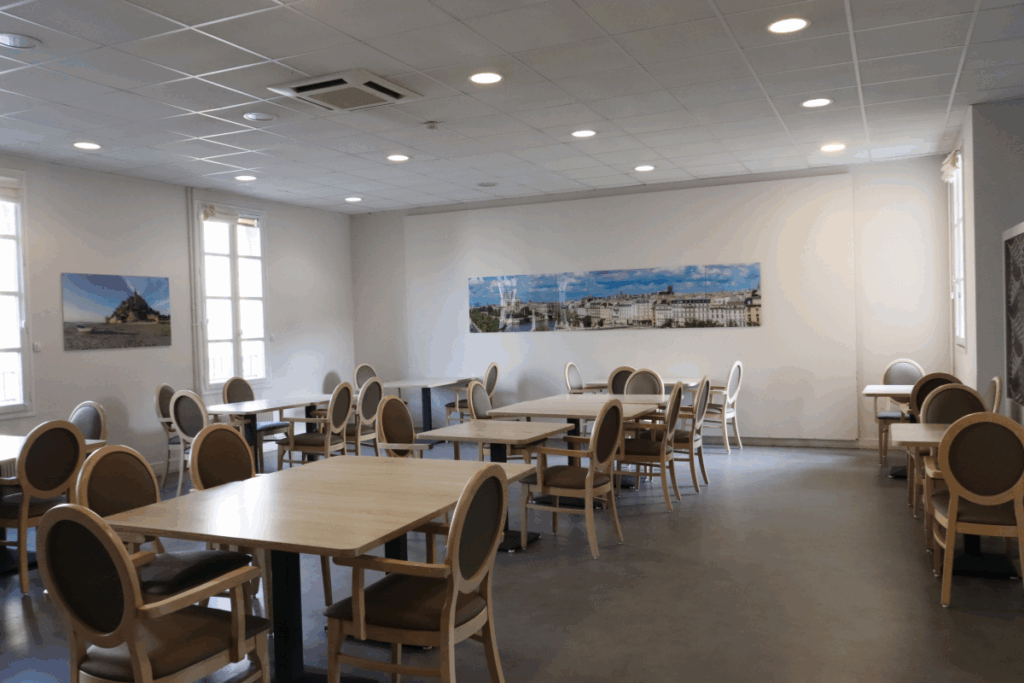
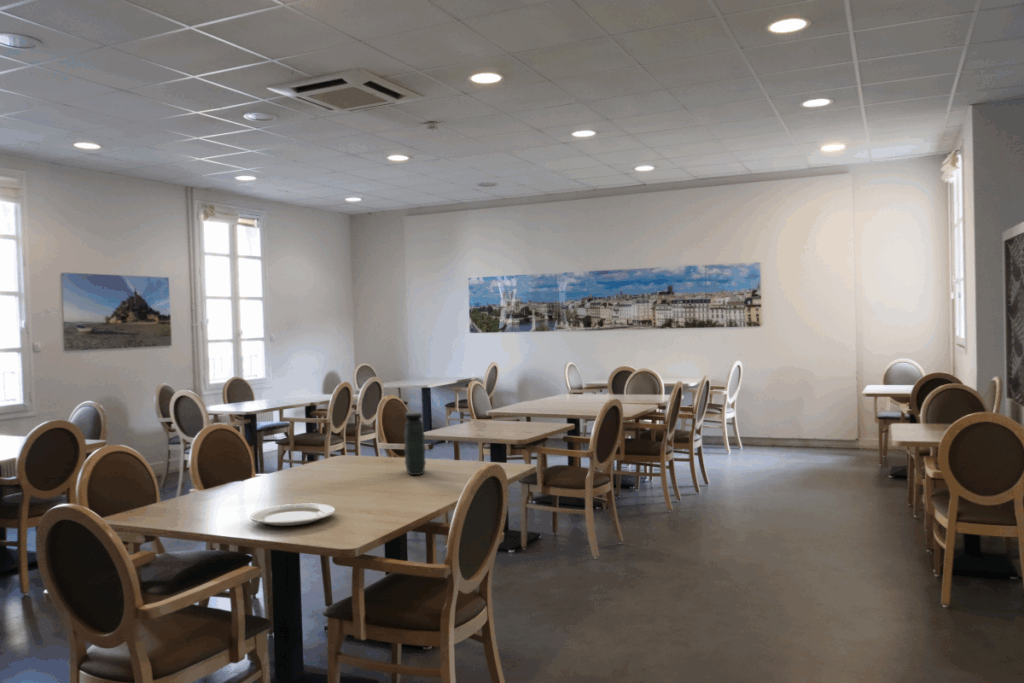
+ water jug [403,410,427,476]
+ chinaware [249,502,336,527]
